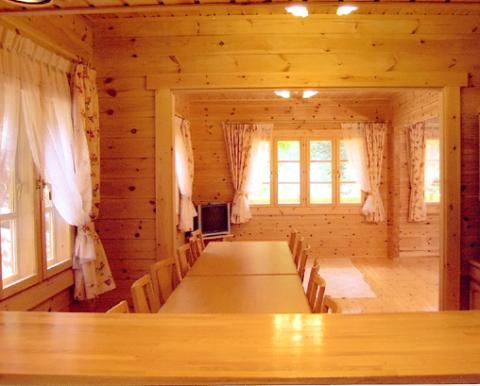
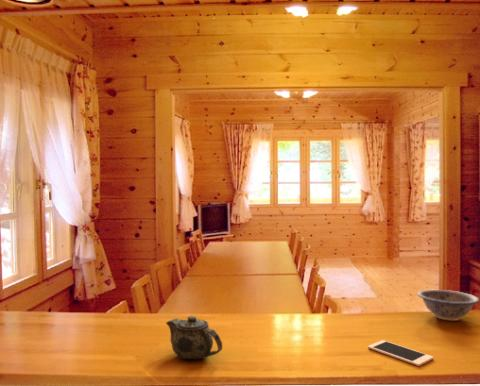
+ chinaware [165,315,223,360]
+ cell phone [367,339,434,367]
+ bowl [416,289,480,322]
